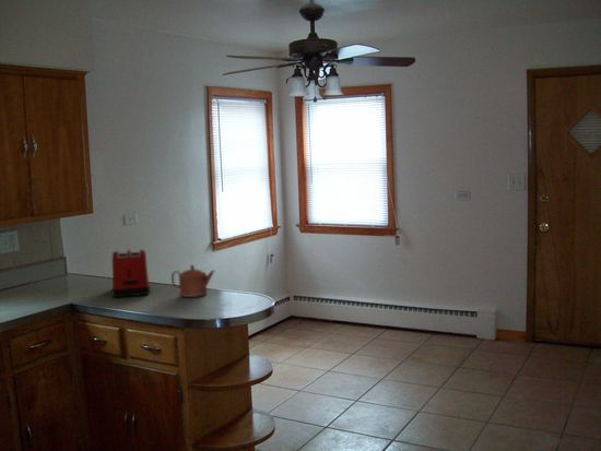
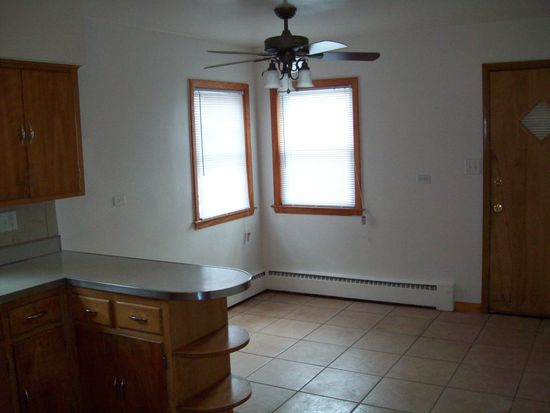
- toaster [110,248,151,298]
- teapot [170,263,215,298]
